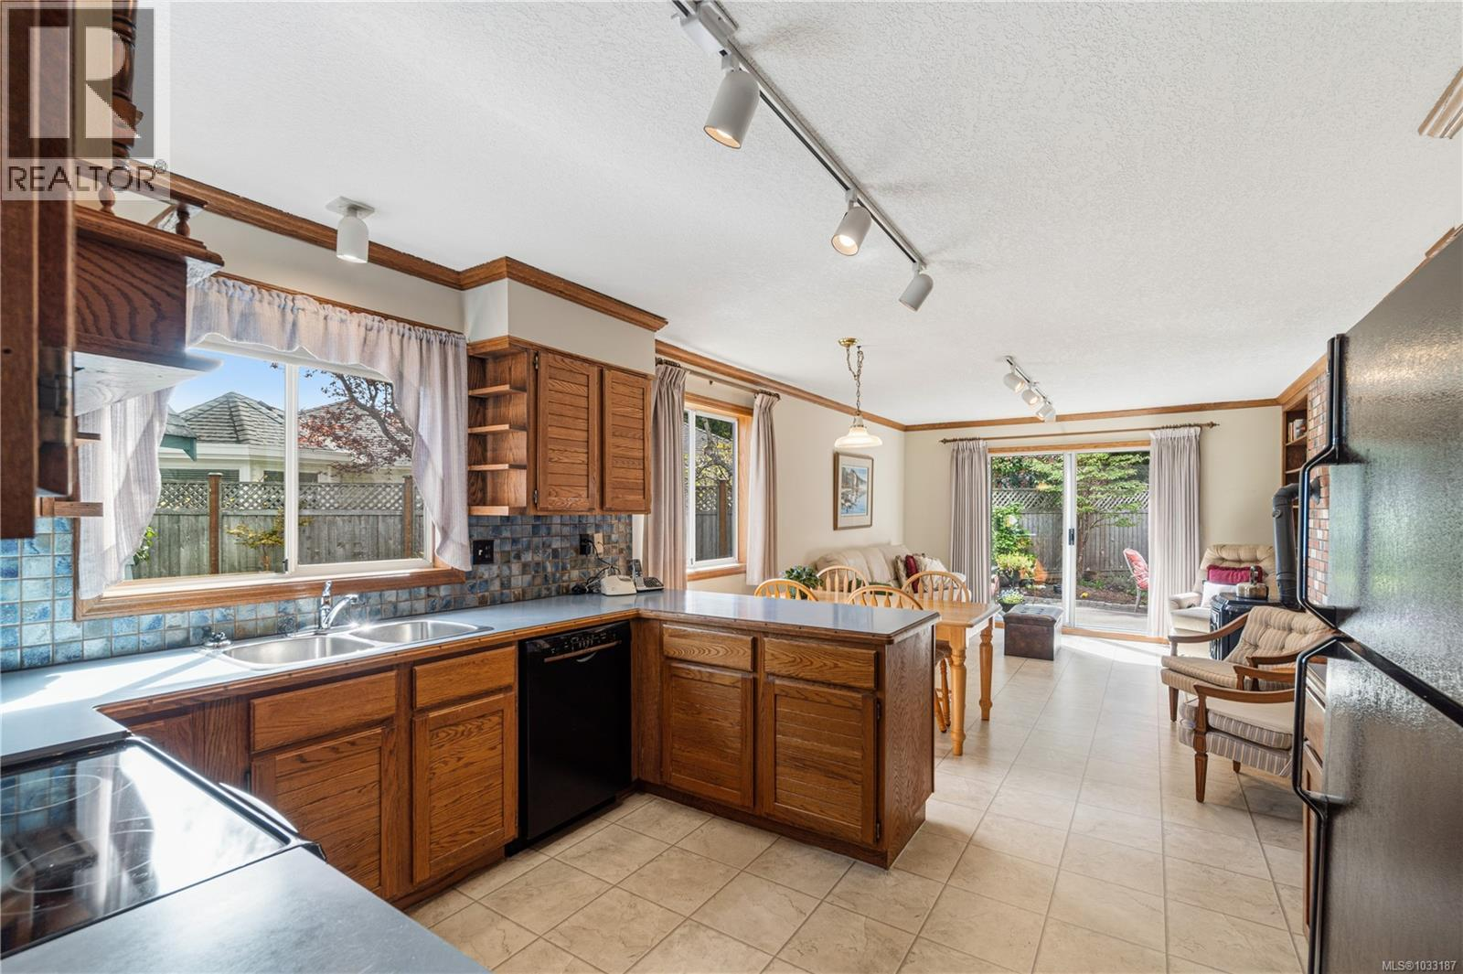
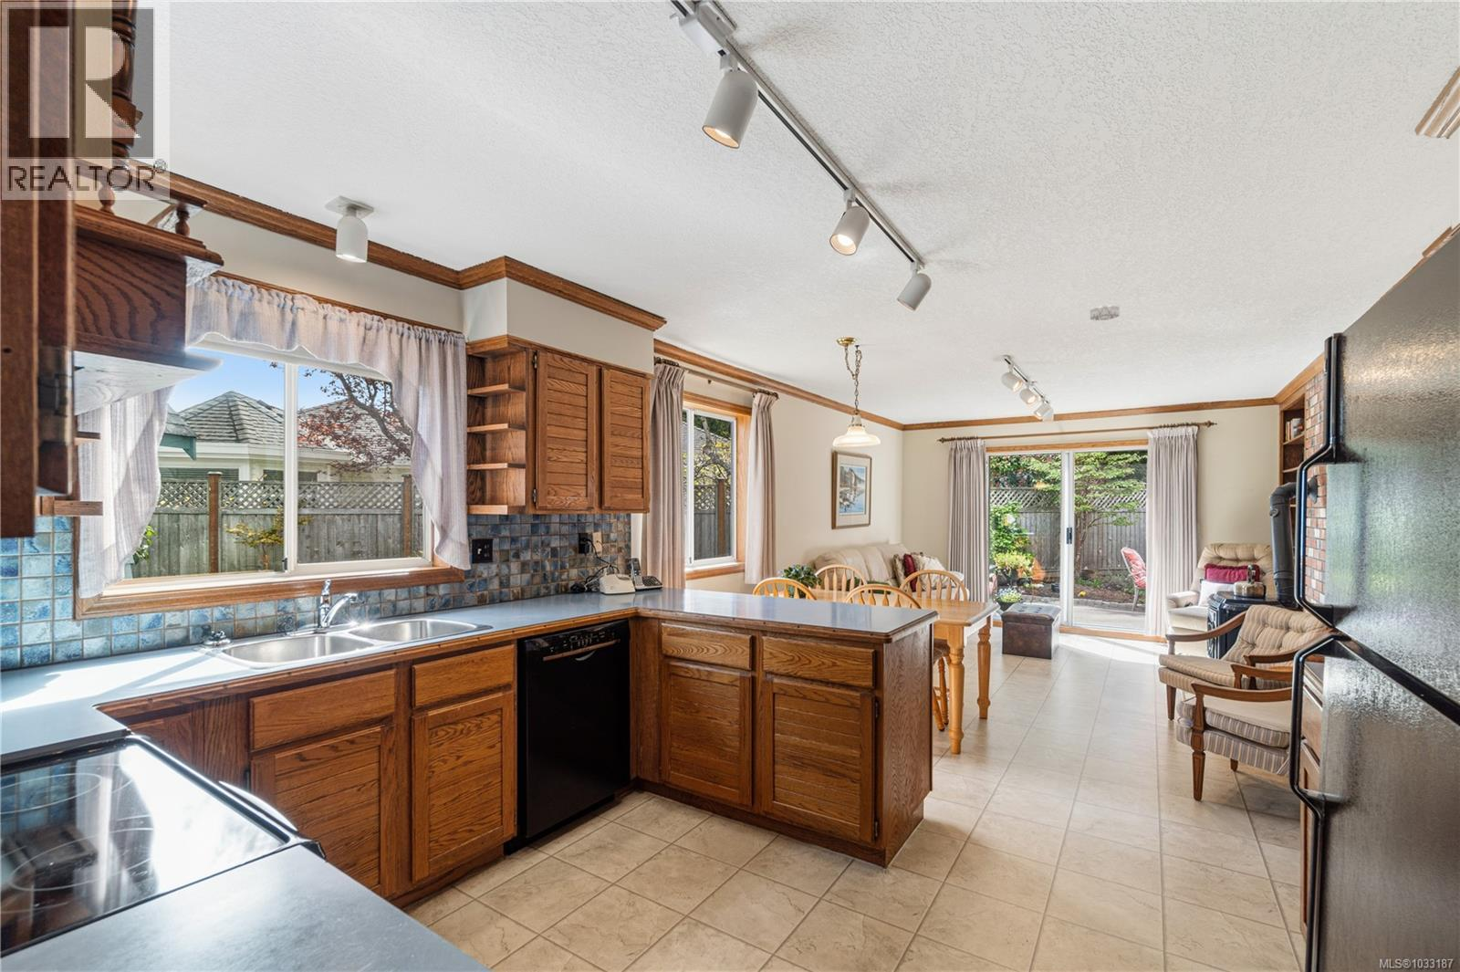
+ smoke detector [1089,305,1120,321]
